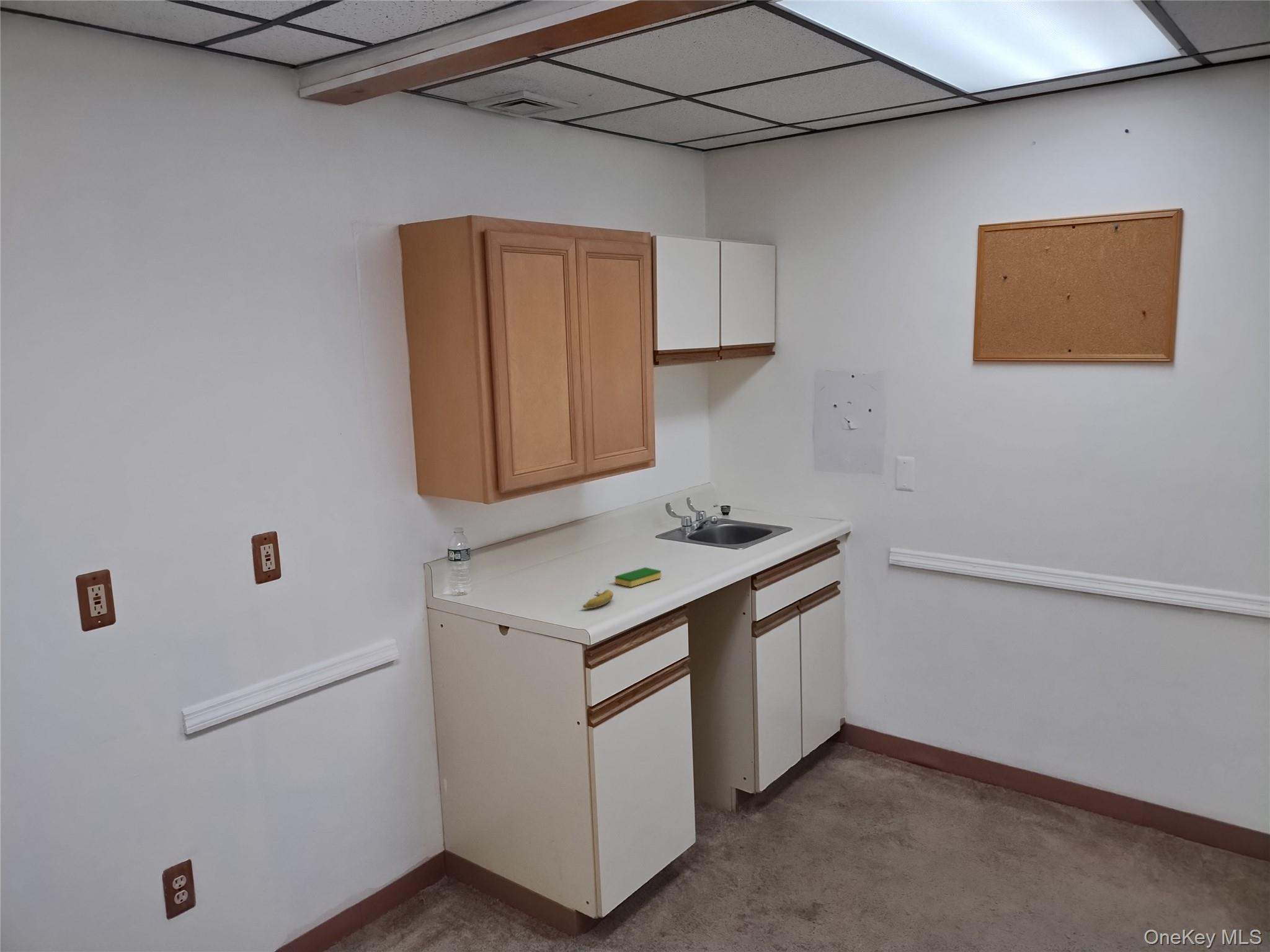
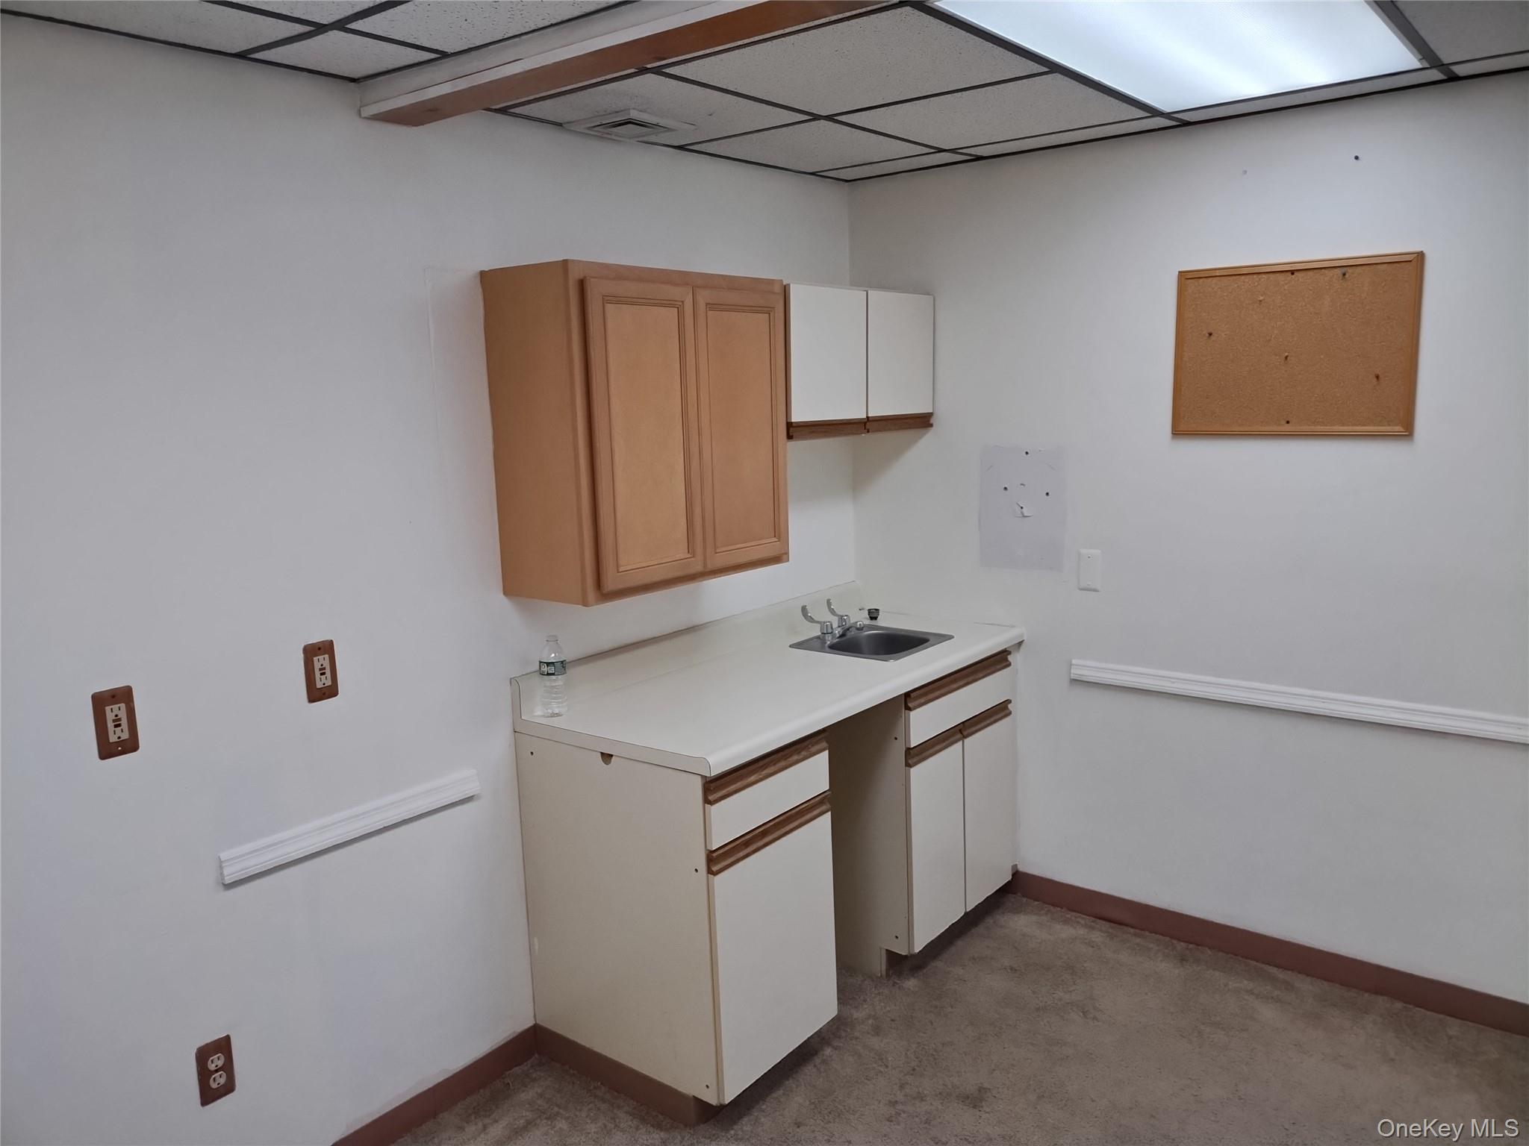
- banana [582,589,614,609]
- dish sponge [615,566,662,588]
